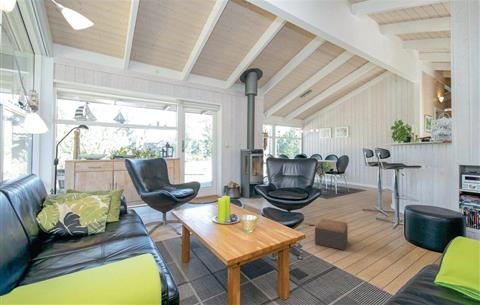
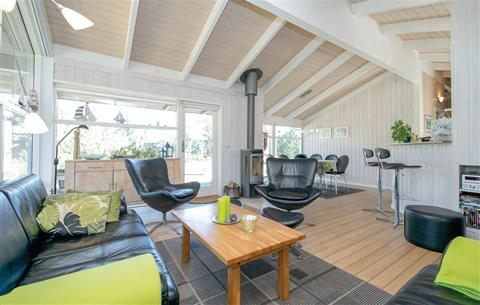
- footstool [314,218,349,251]
